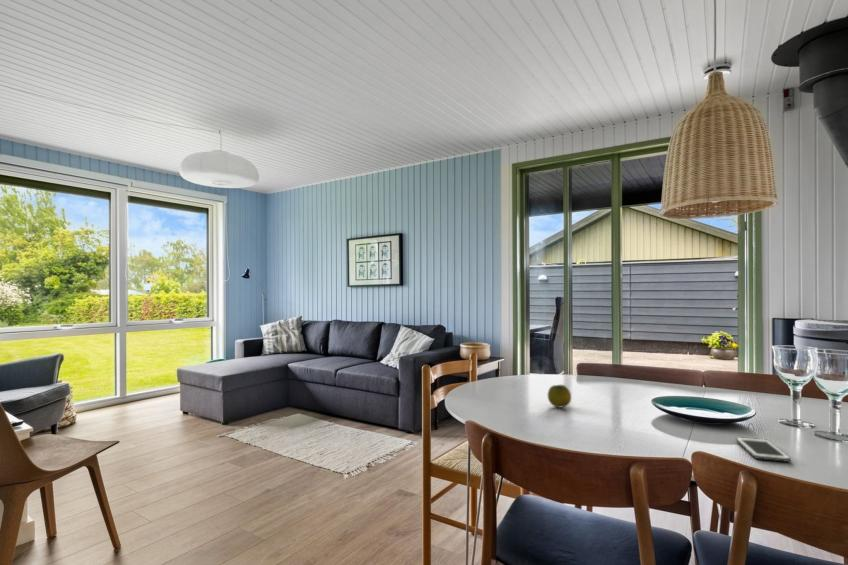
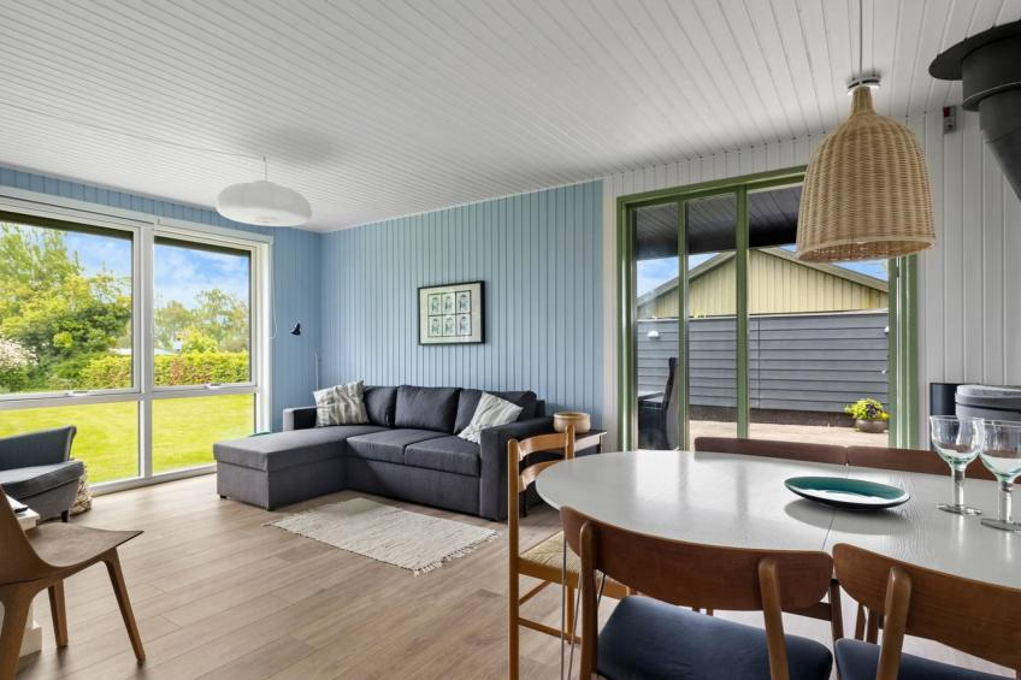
- fruit [547,384,572,409]
- cell phone [735,436,792,463]
